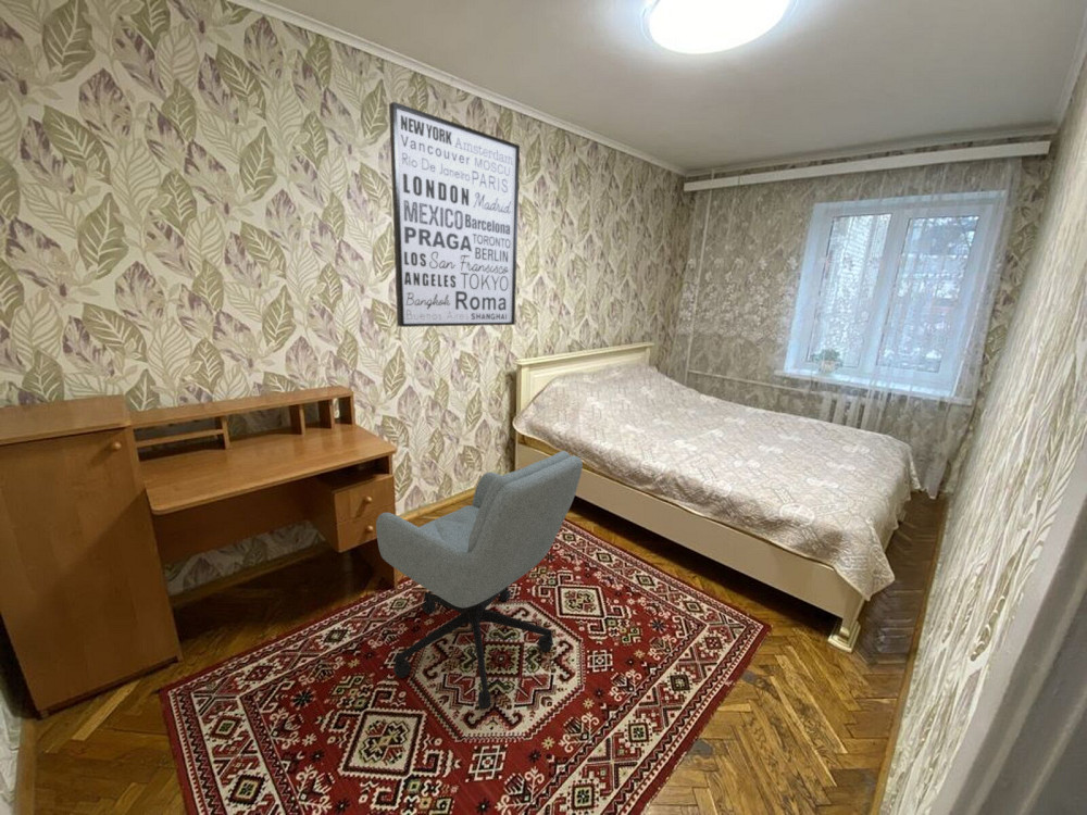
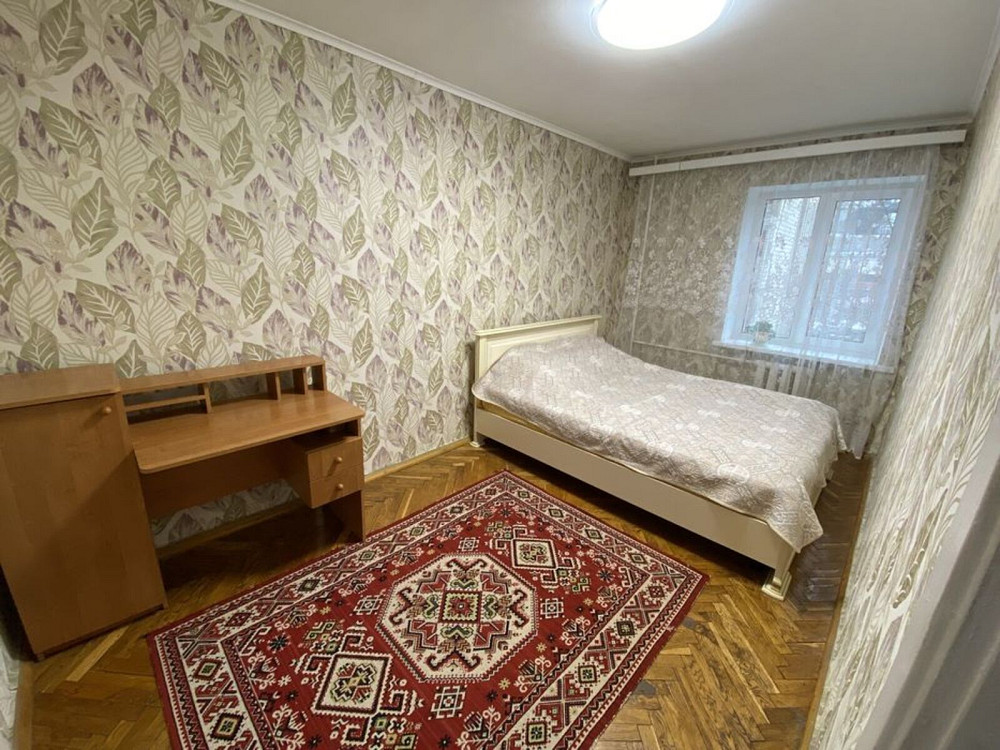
- wall art [388,101,521,328]
- office chair [375,450,584,711]
